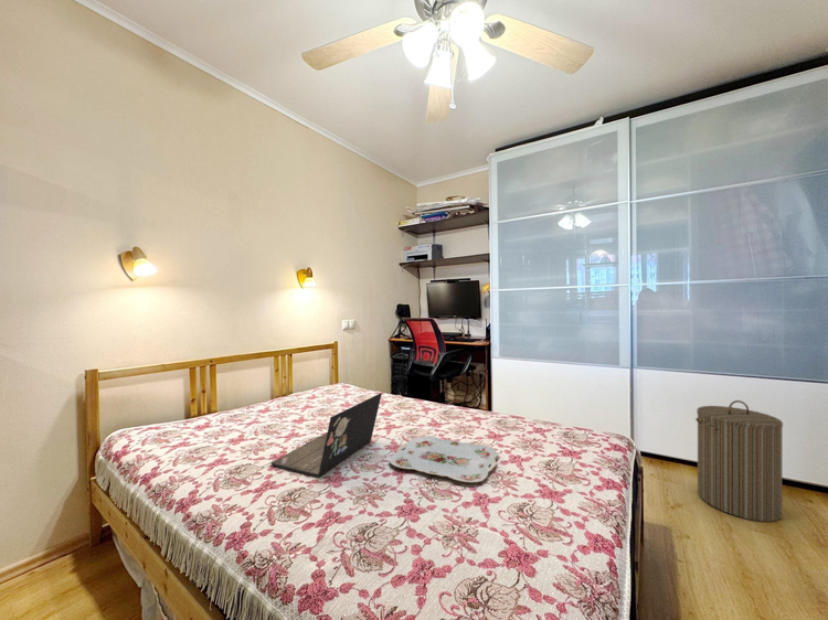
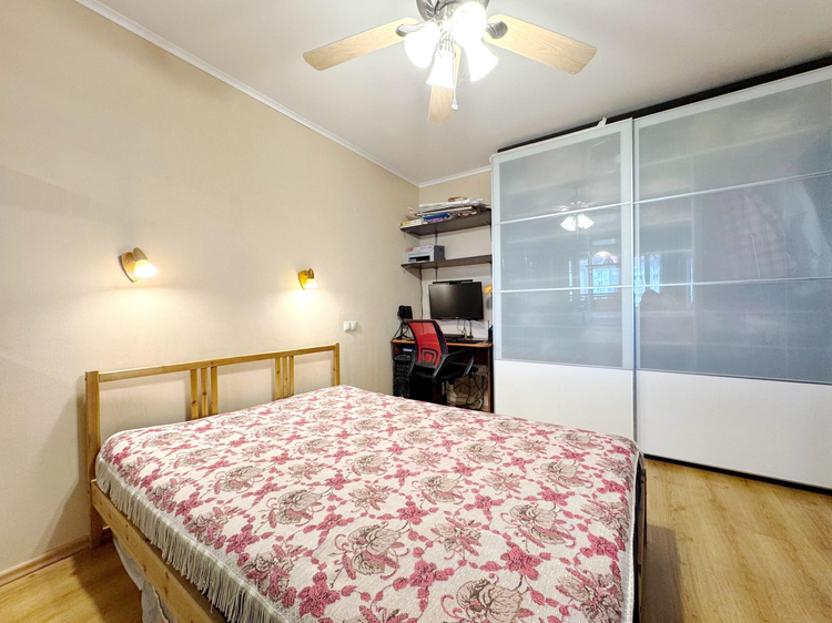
- serving tray [389,435,499,483]
- laptop [269,392,383,479]
- laundry hamper [694,399,784,523]
